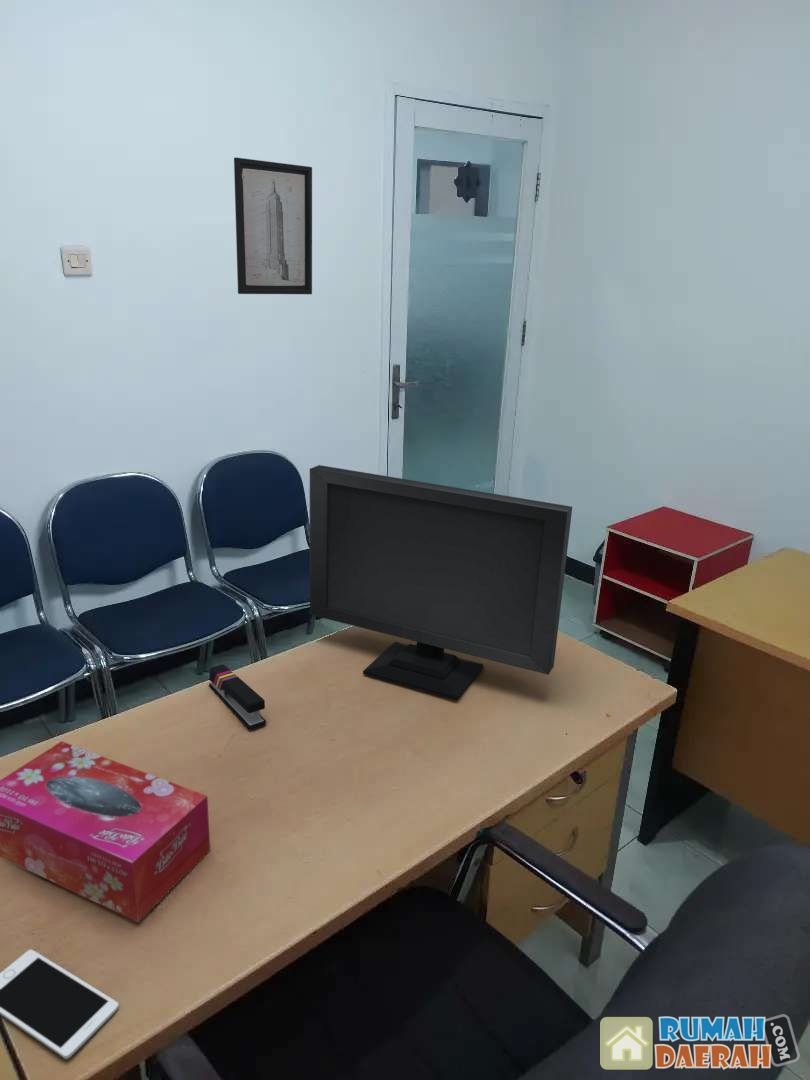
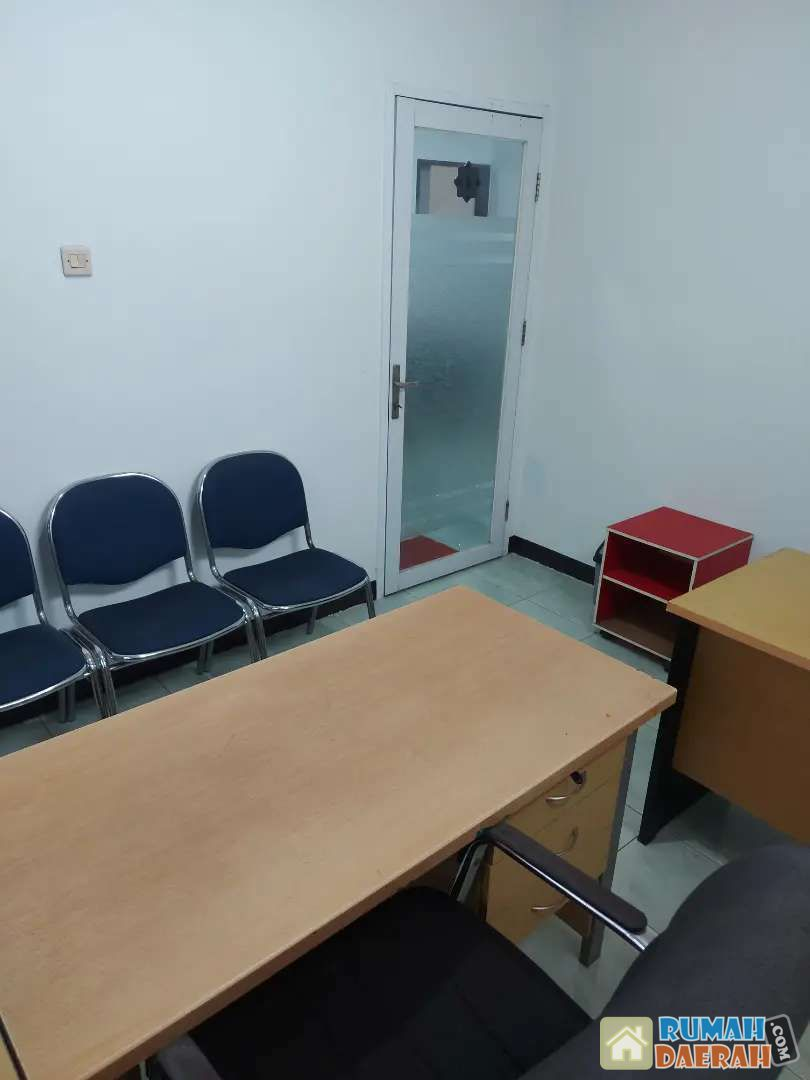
- stapler [208,664,267,730]
- cell phone [0,948,120,1060]
- wall art [233,156,313,295]
- tissue box [0,740,211,923]
- computer monitor [309,464,573,701]
